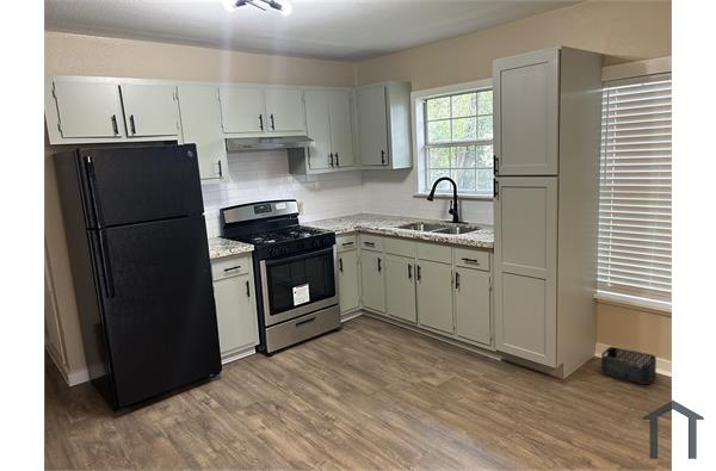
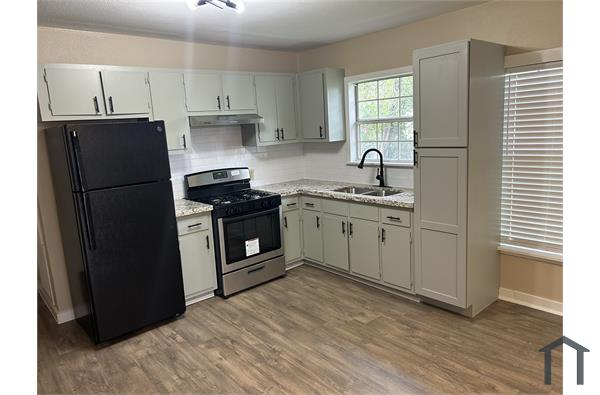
- storage bin [600,346,658,385]
